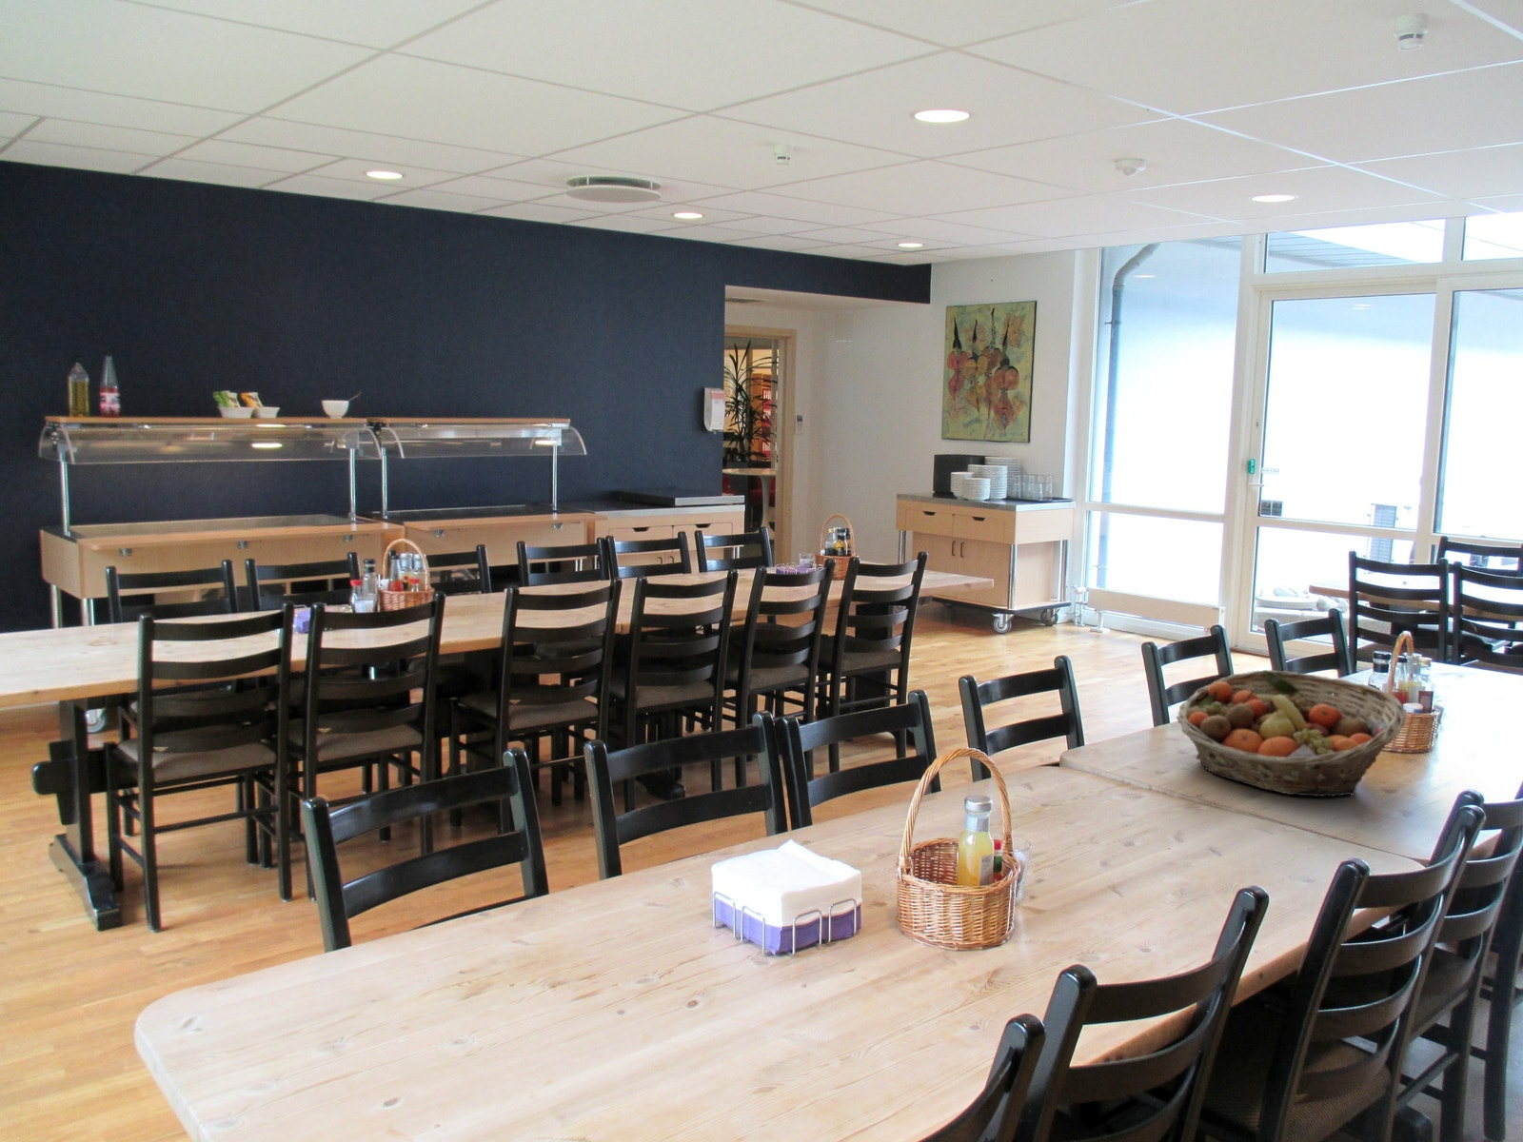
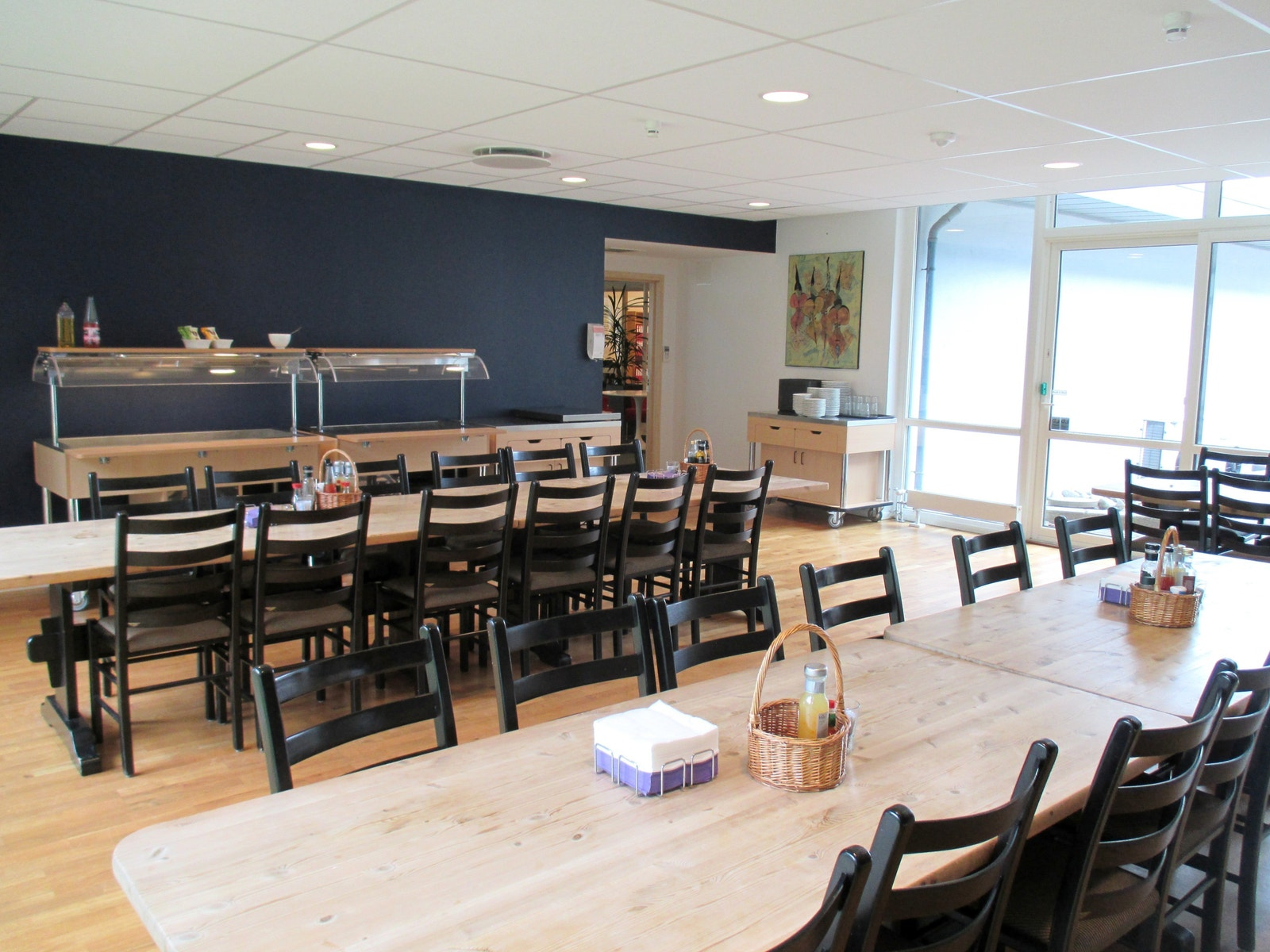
- fruit basket [1175,669,1407,798]
